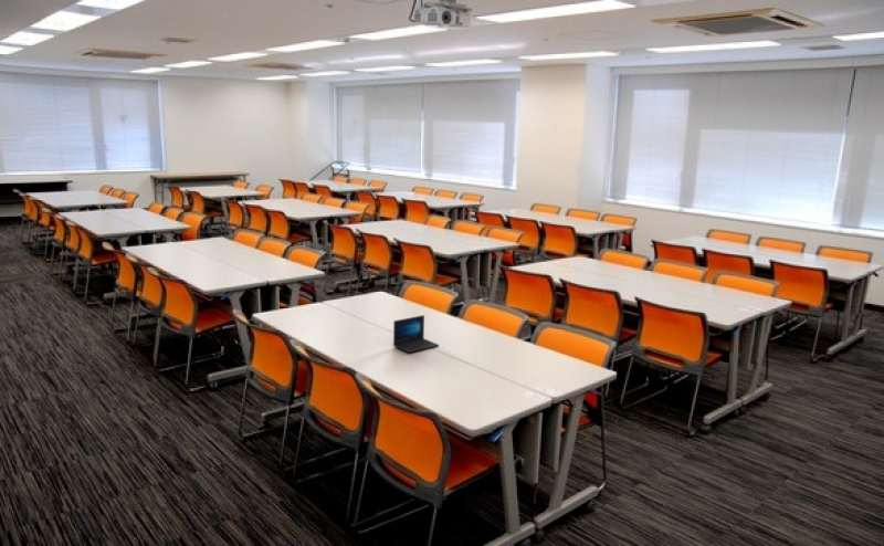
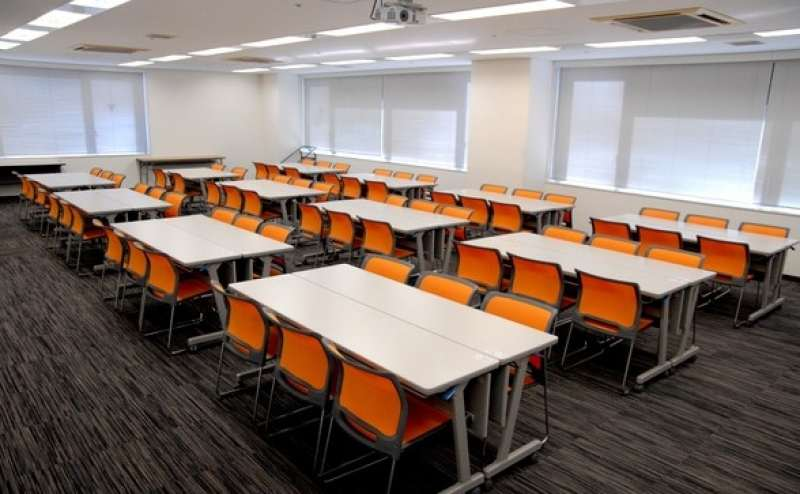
- laptop [392,314,440,354]
